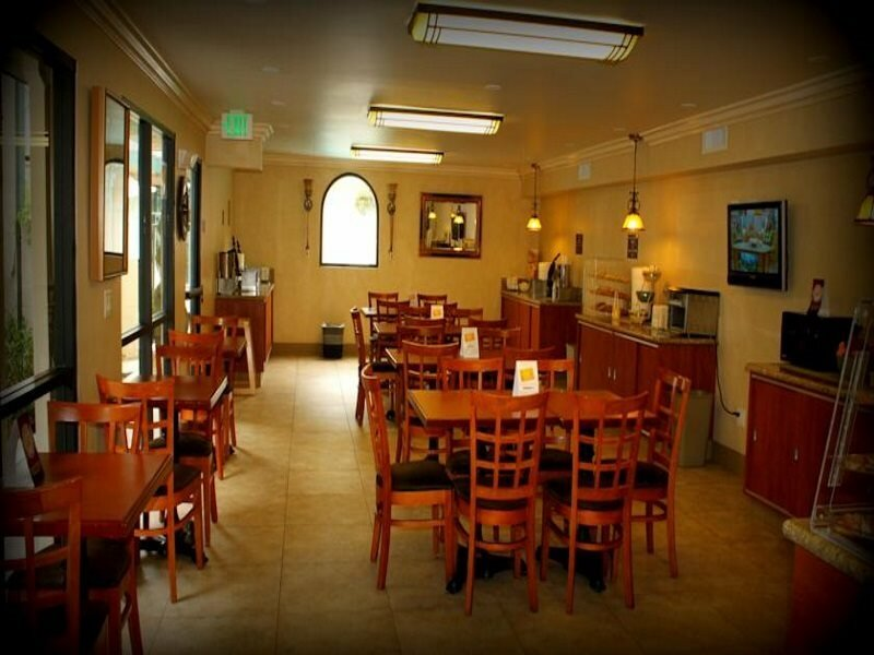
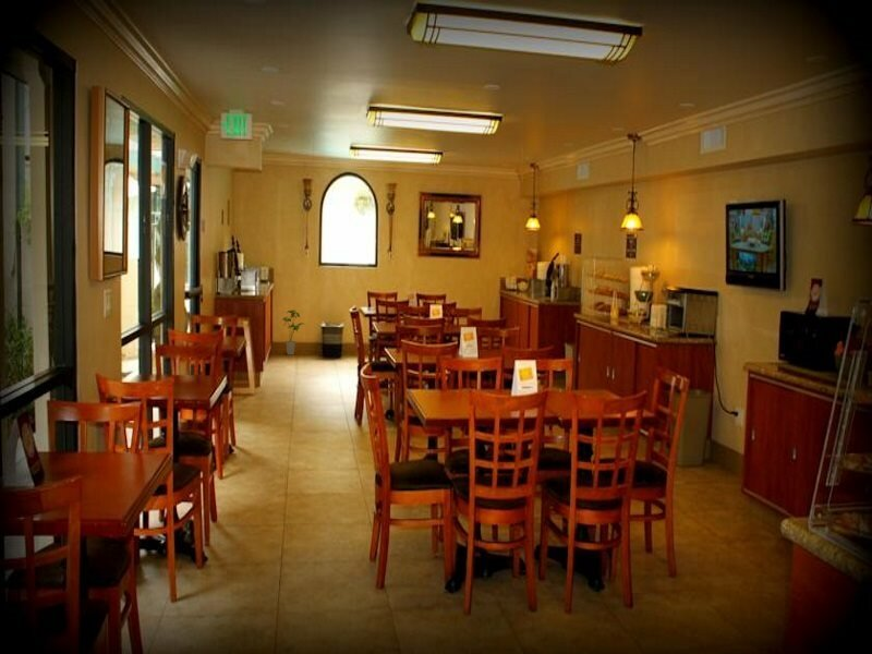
+ house plant [281,310,306,355]
